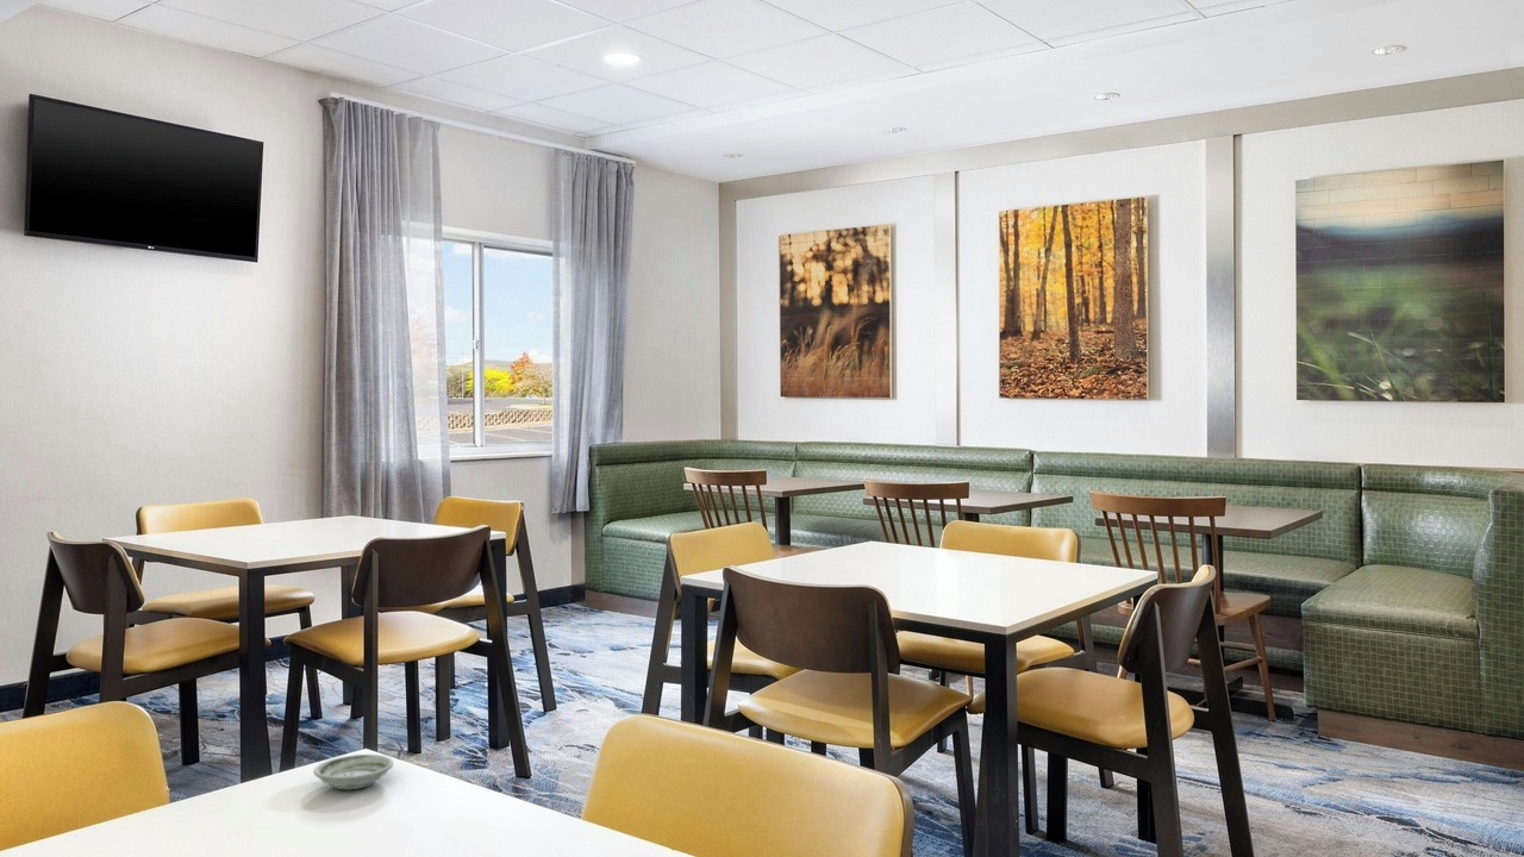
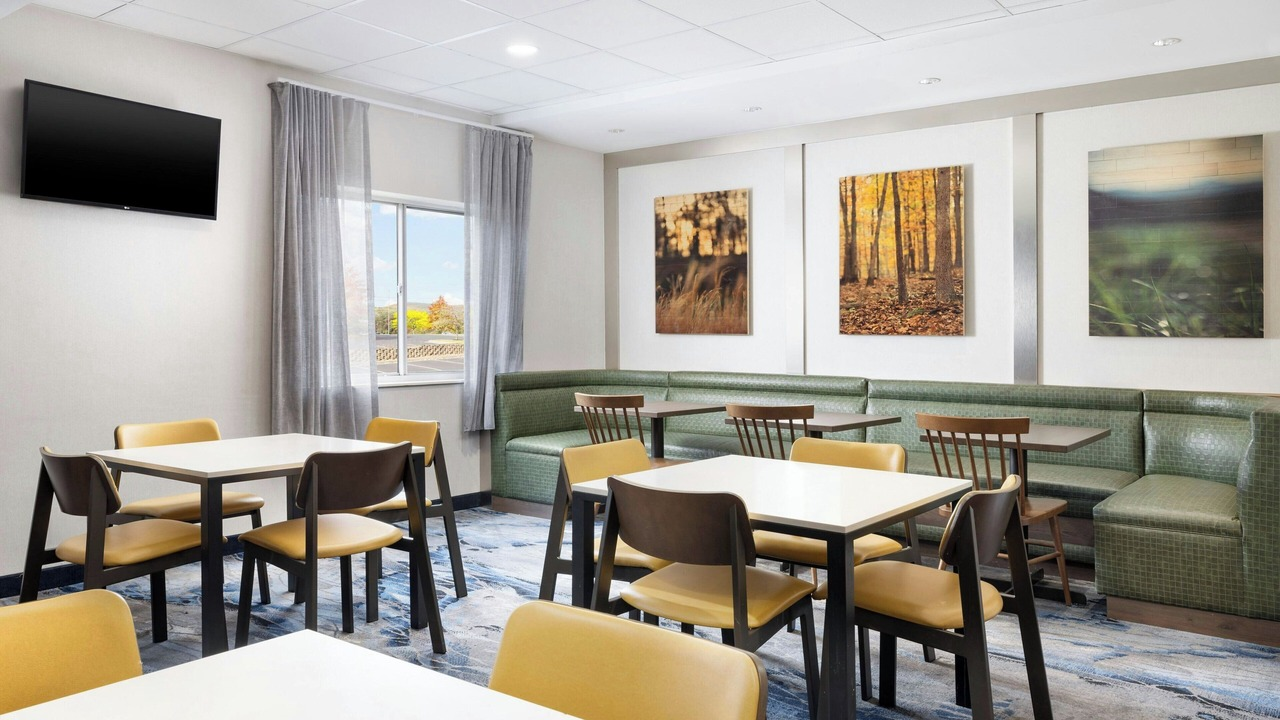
- saucer [313,753,394,790]
